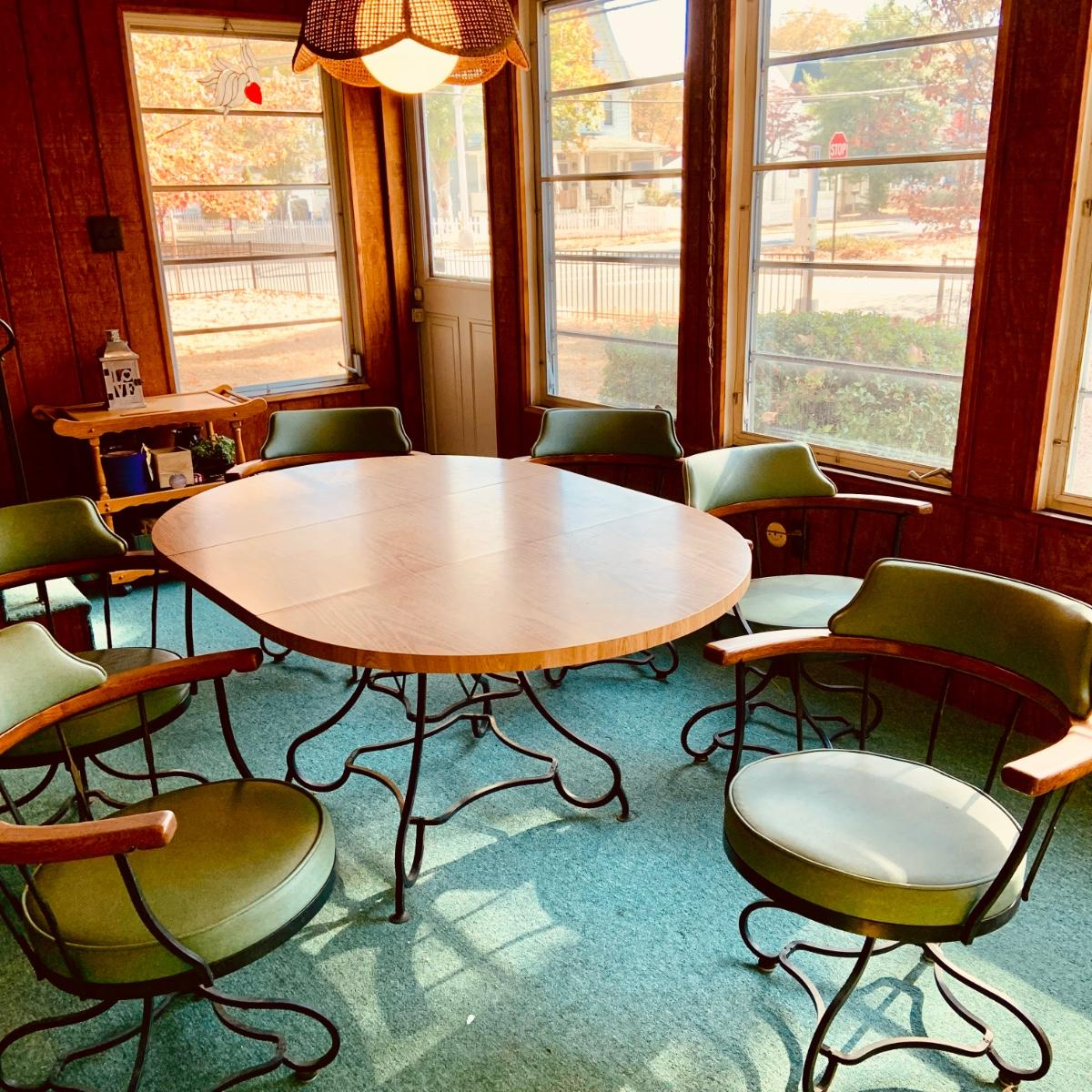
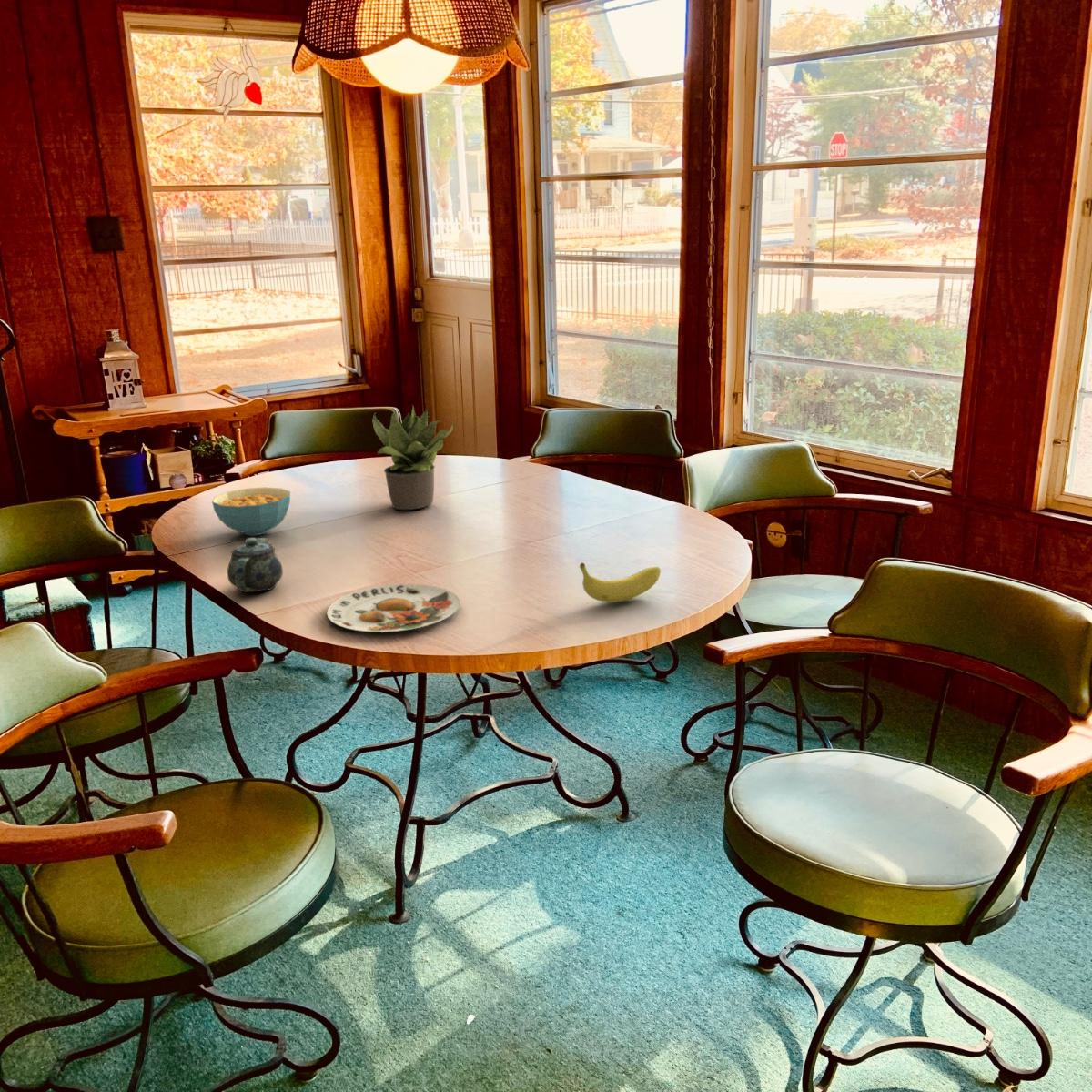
+ chinaware [227,537,284,593]
+ potted plant [371,404,454,511]
+ plate [326,583,460,633]
+ cereal bowl [211,487,291,537]
+ fruit [579,561,662,603]
